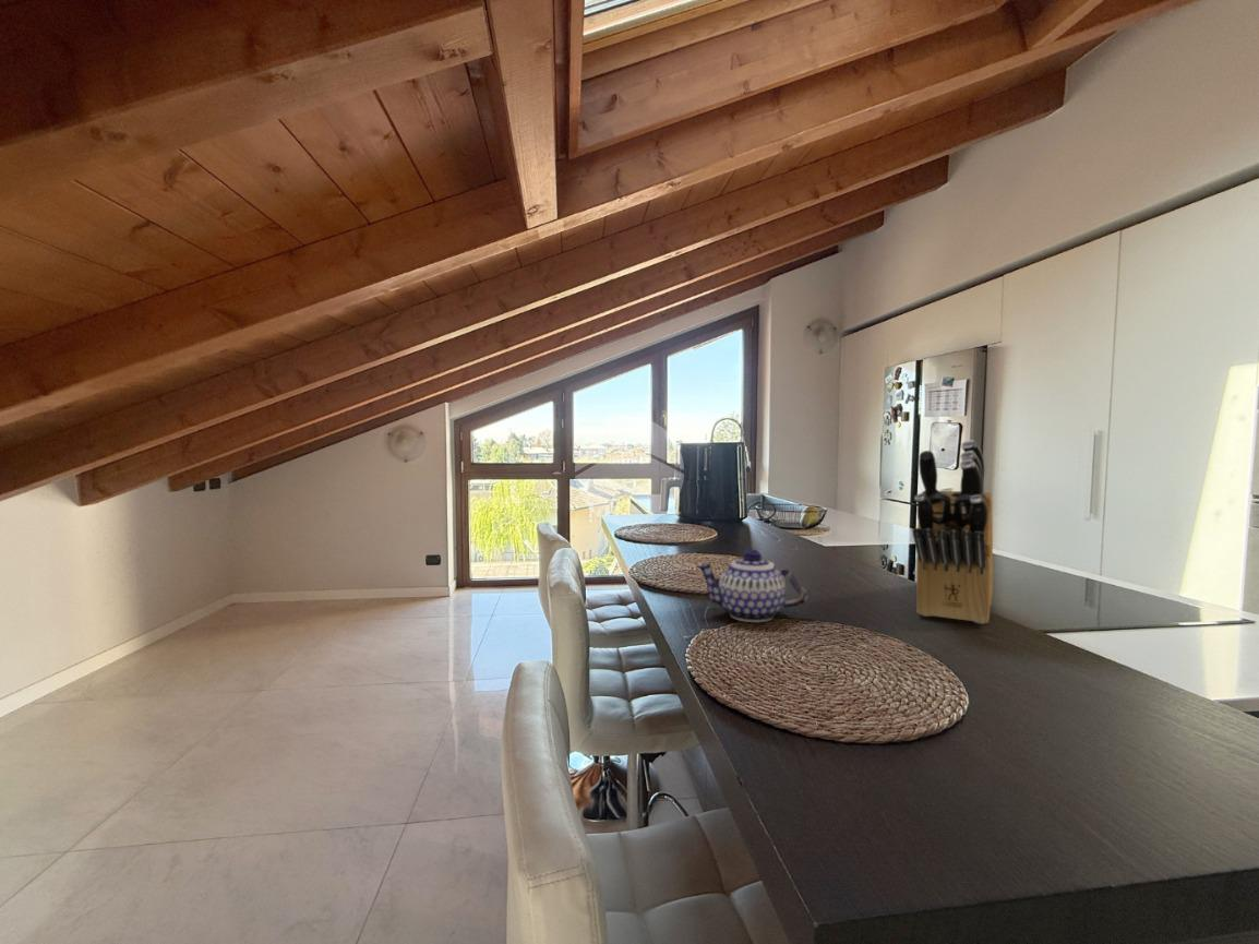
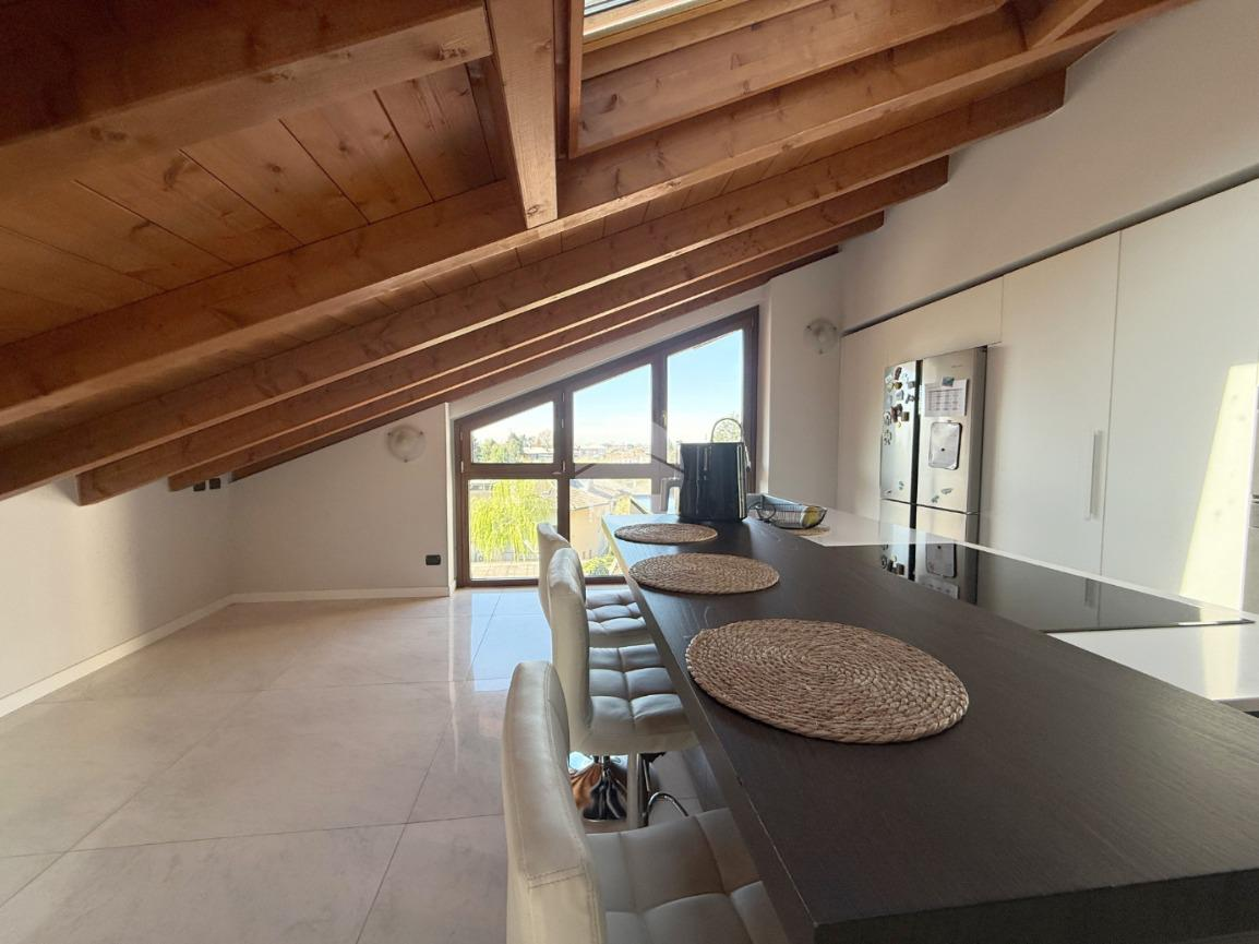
- teapot [694,549,808,623]
- knife block [911,439,994,625]
